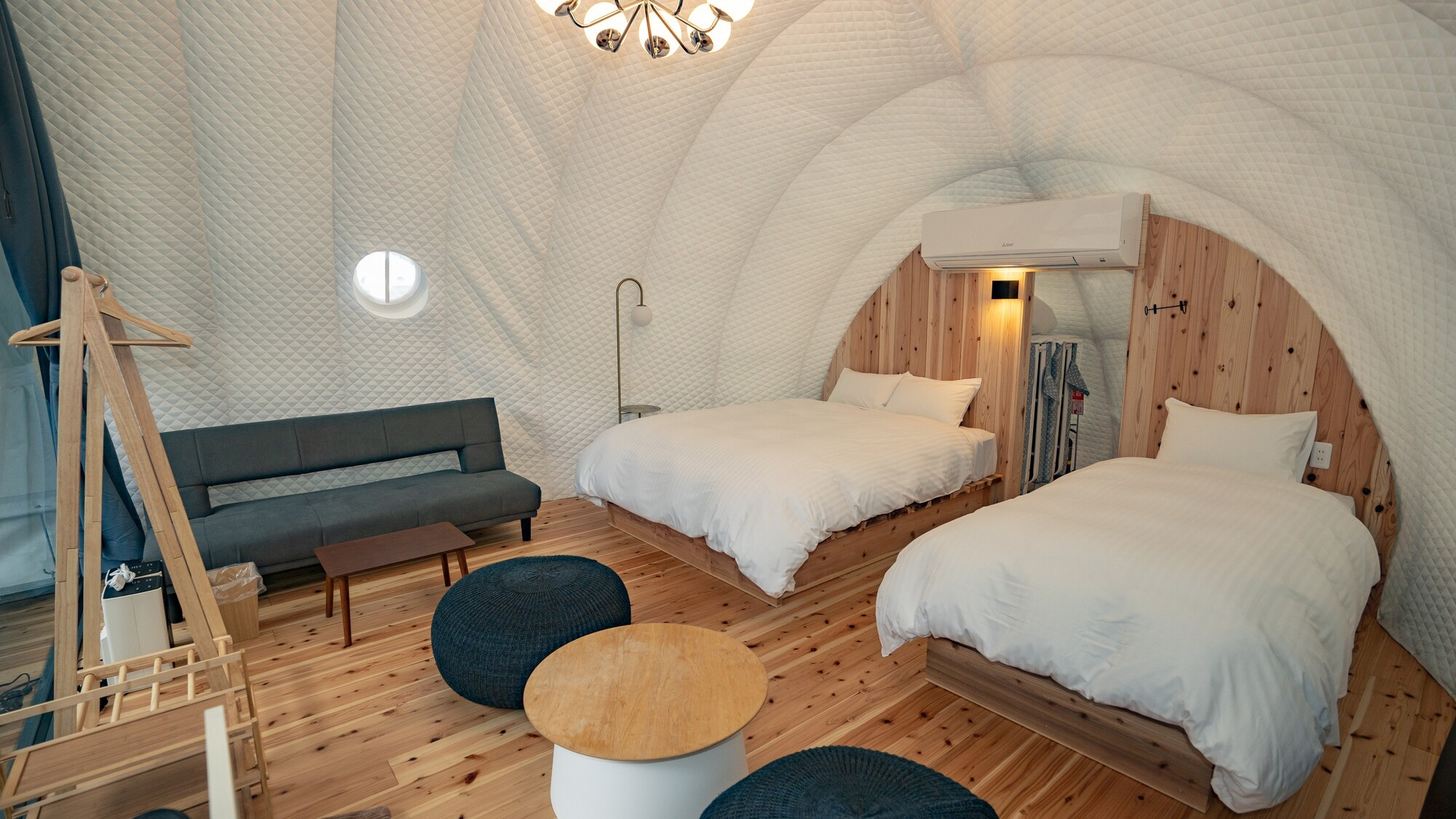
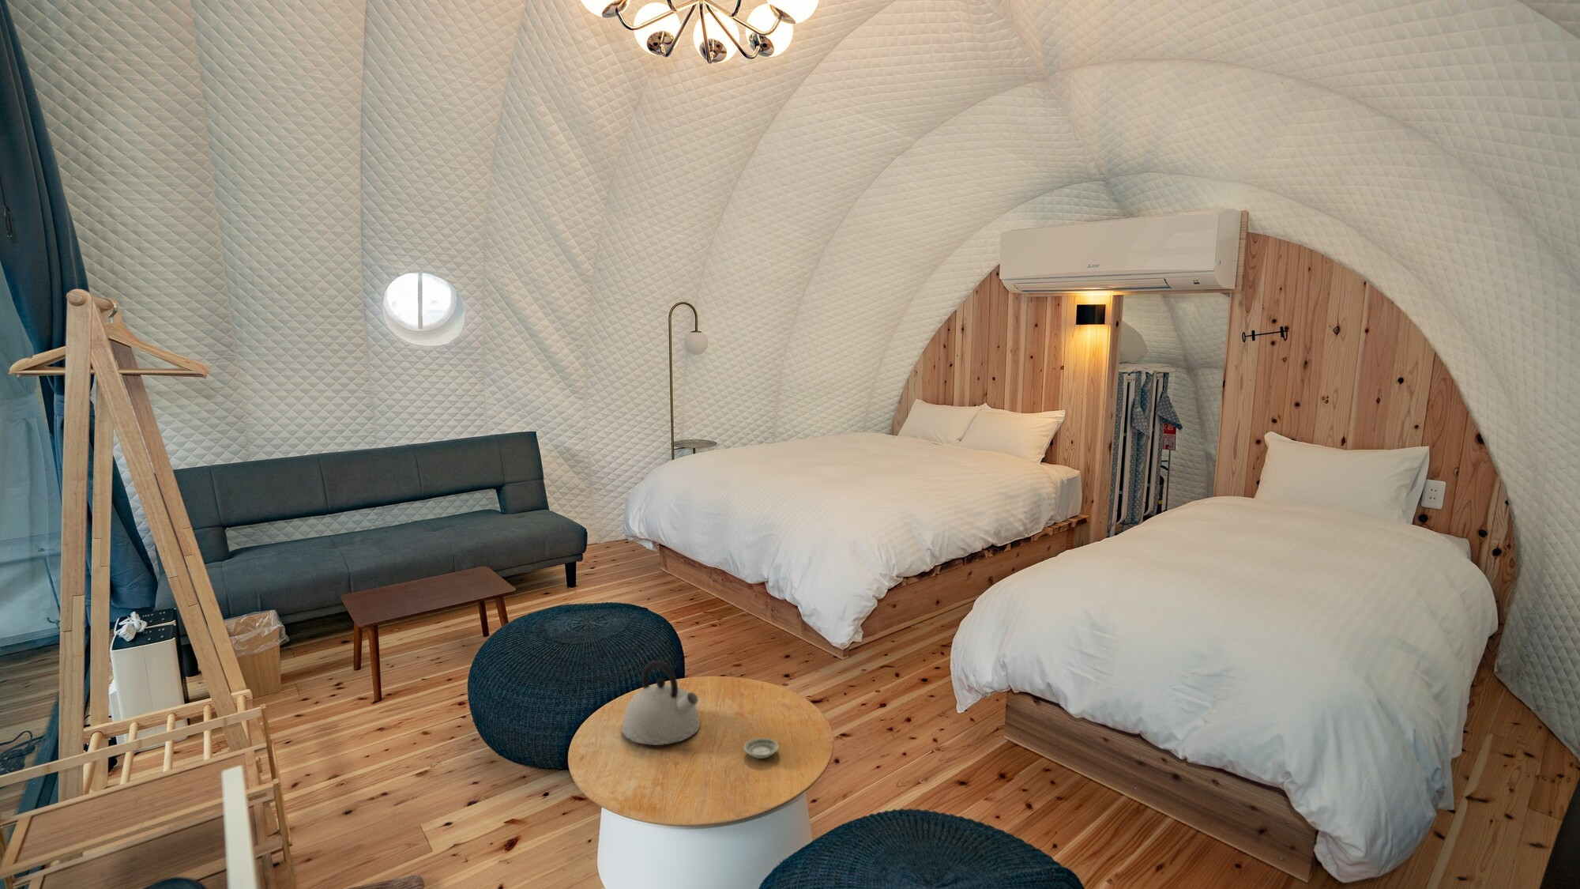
+ kettle [621,660,701,746]
+ saucer [742,737,780,760]
